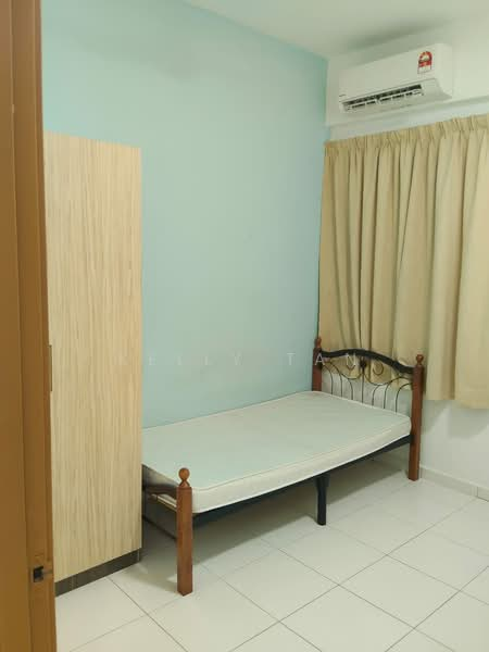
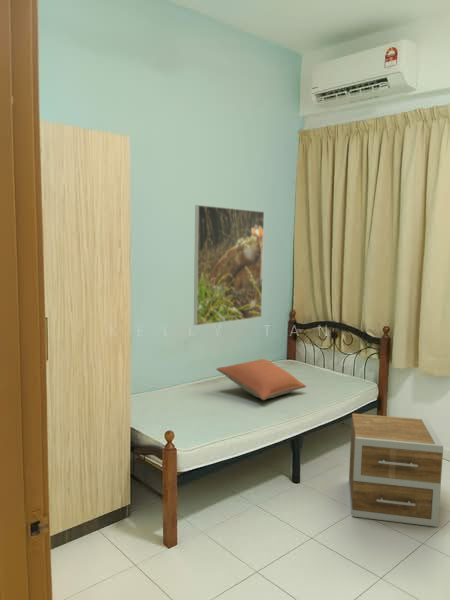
+ pillow [215,358,307,401]
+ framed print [193,204,265,326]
+ nightstand [348,412,444,528]
